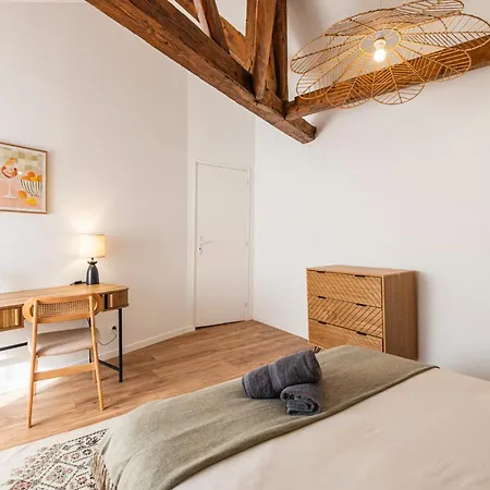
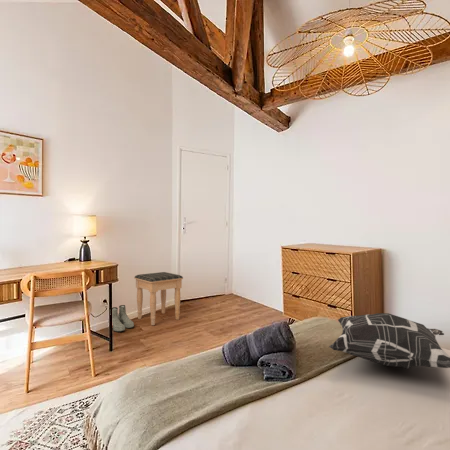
+ footstool [133,271,184,326]
+ boots [107,304,135,332]
+ decorative pillow [328,312,450,369]
